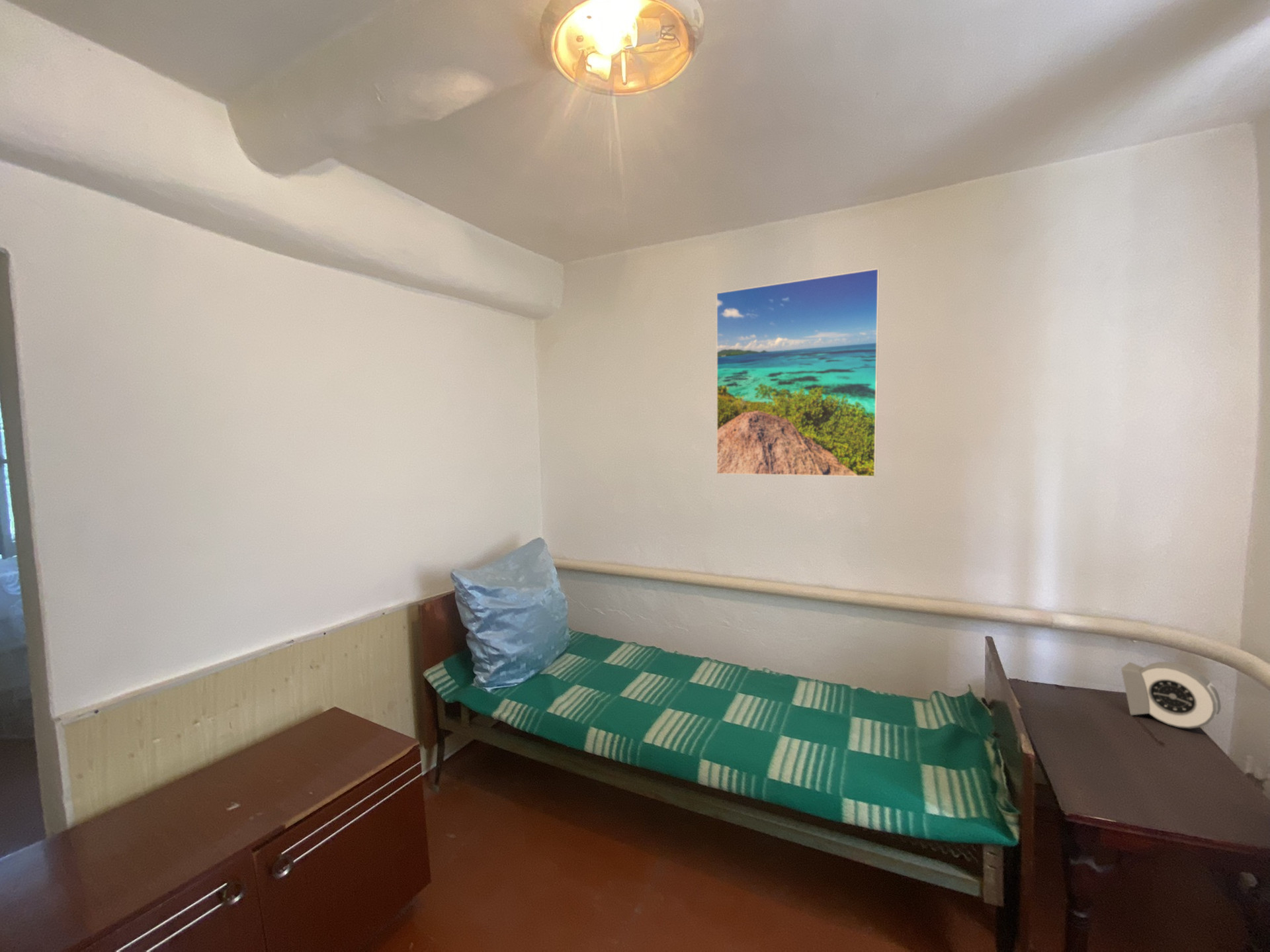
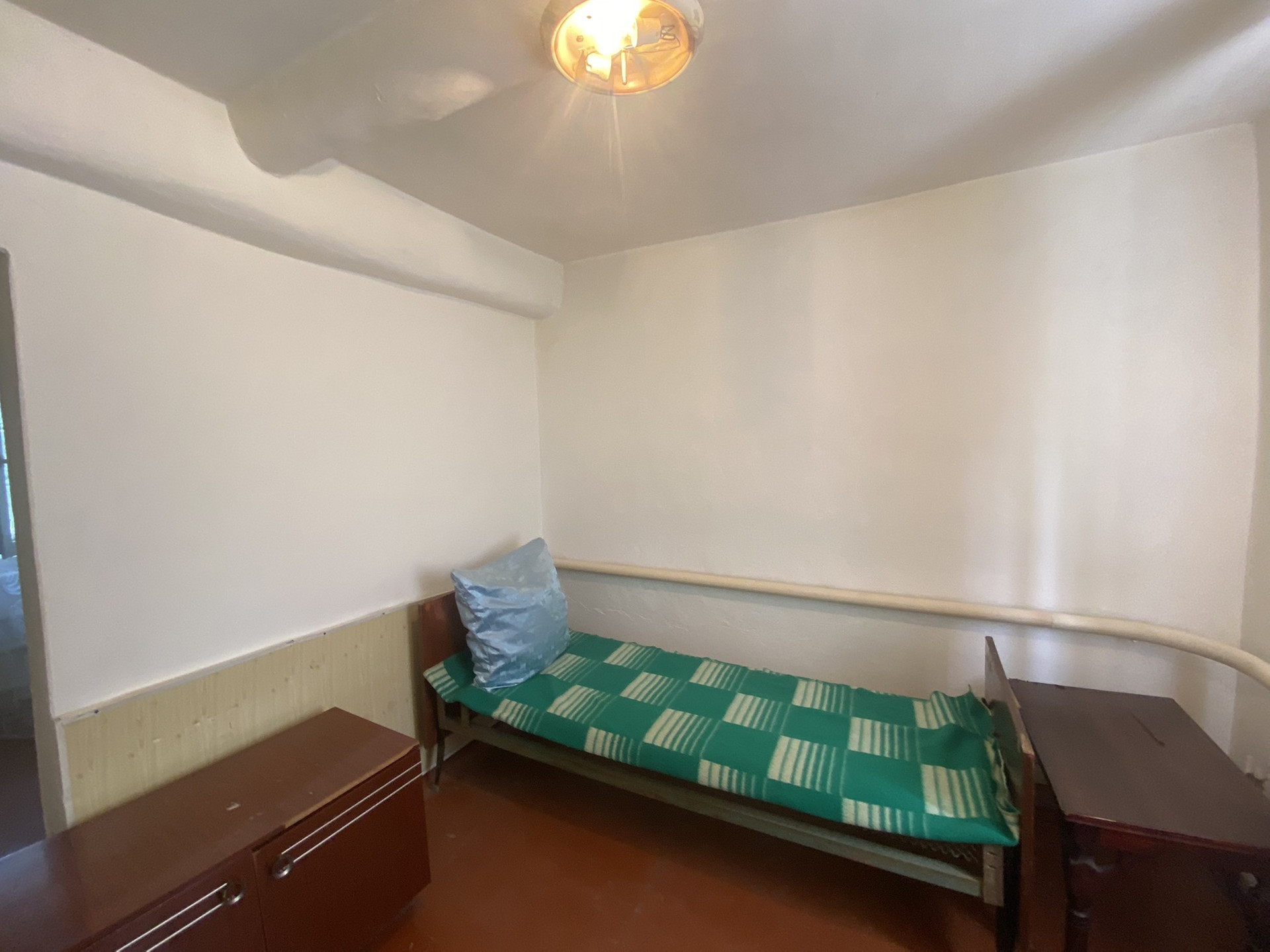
- alarm clock [1121,661,1222,729]
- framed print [716,267,880,478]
